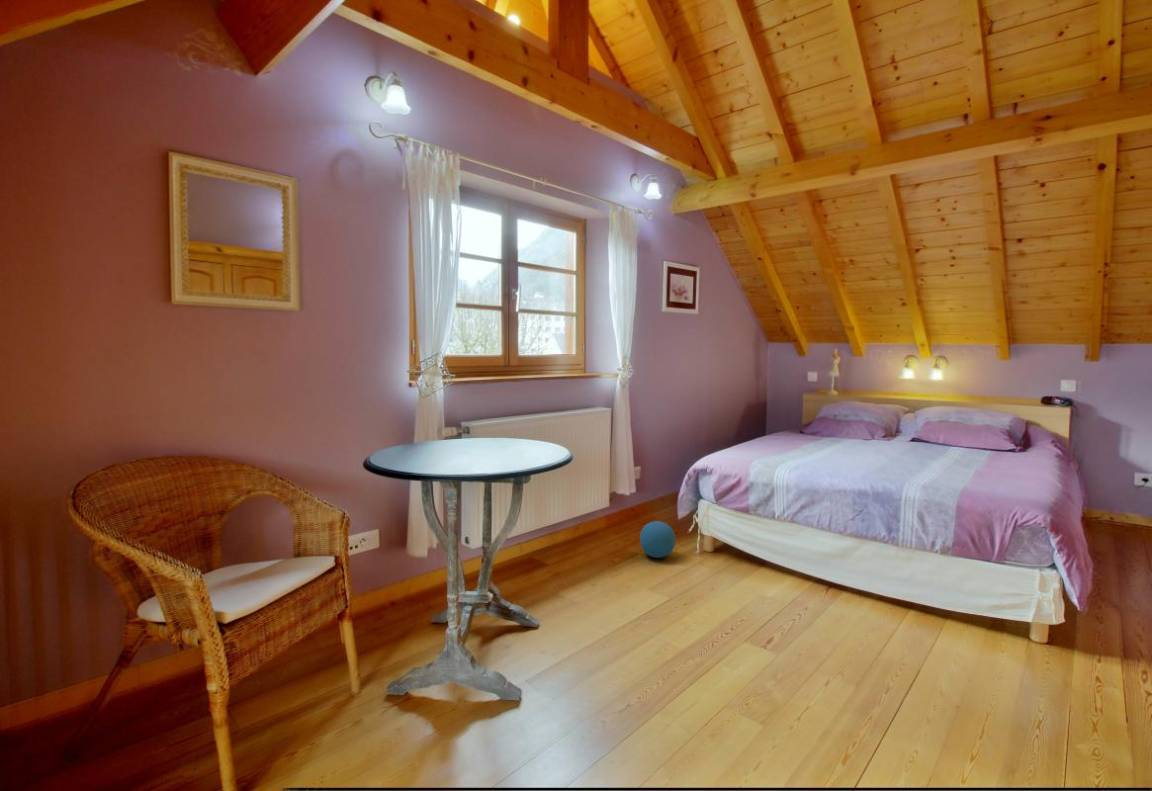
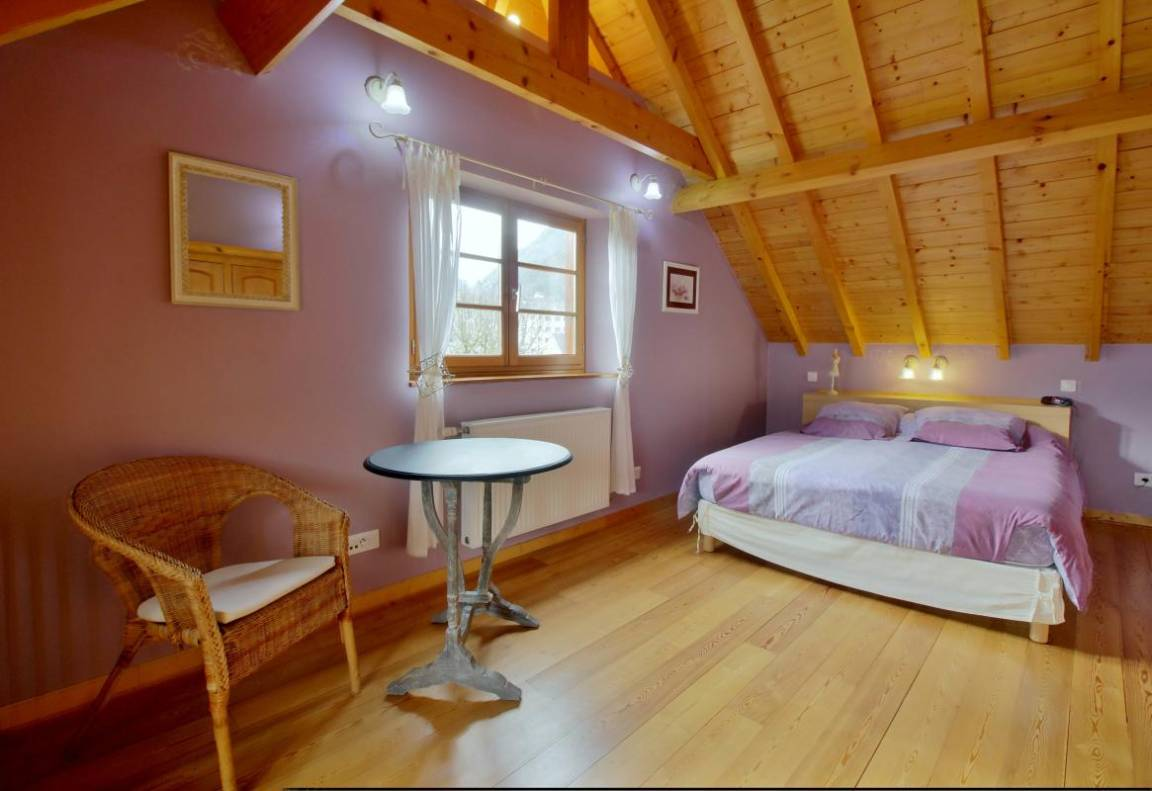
- ball [639,520,676,559]
